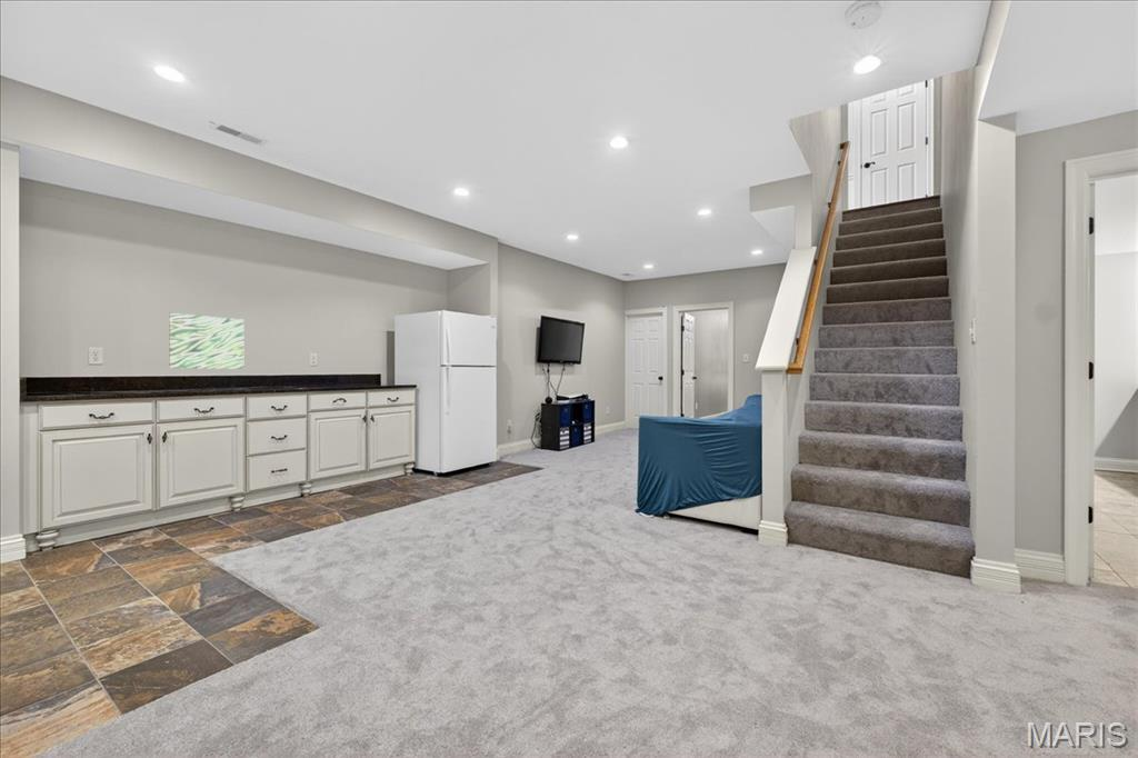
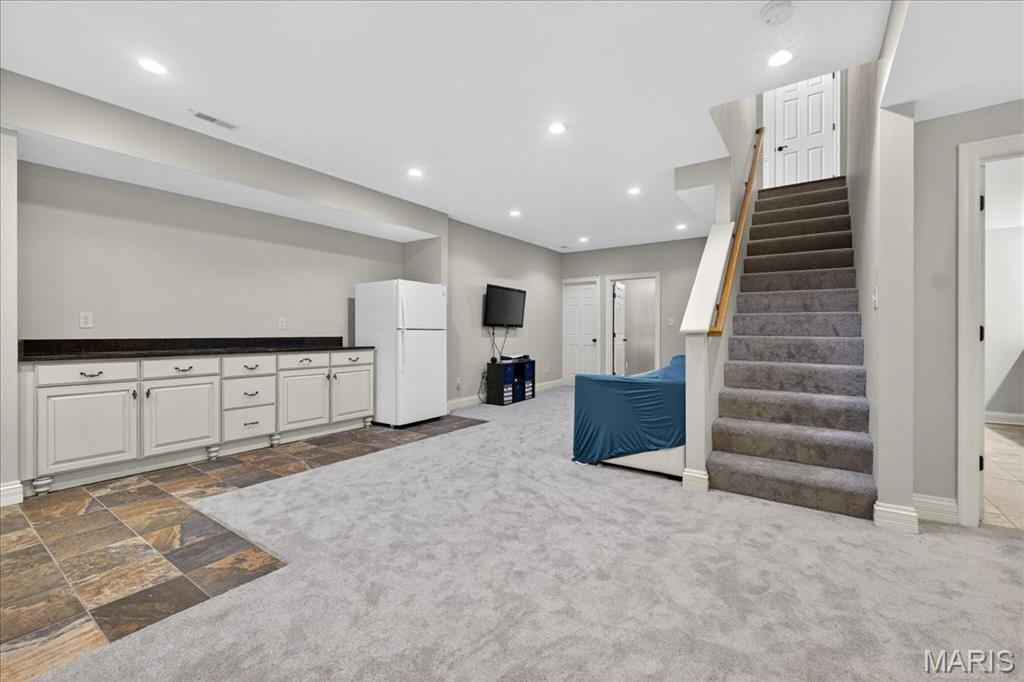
- wall art [168,312,244,370]
